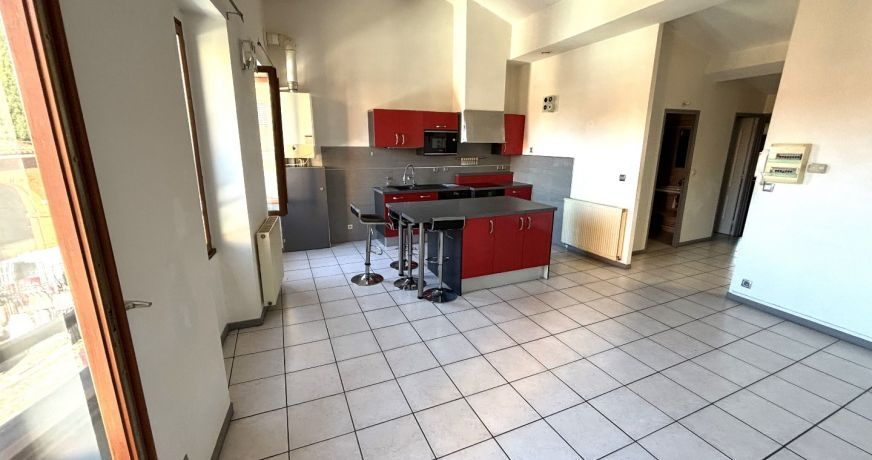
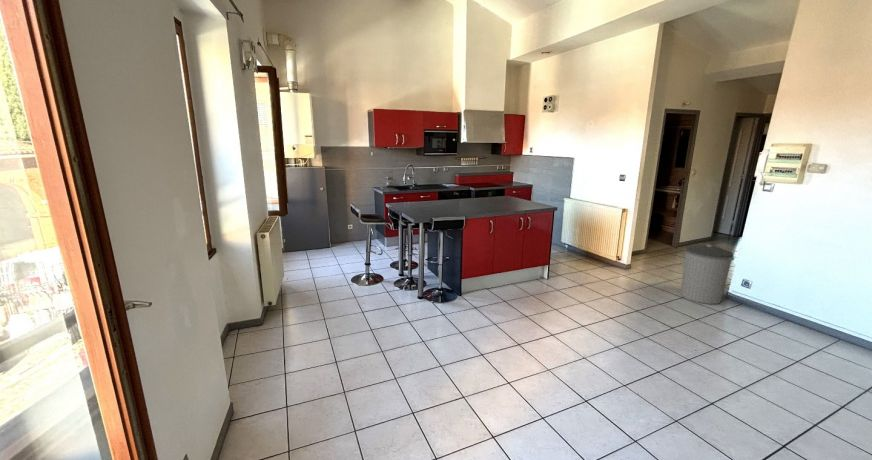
+ trash can [679,244,735,305]
